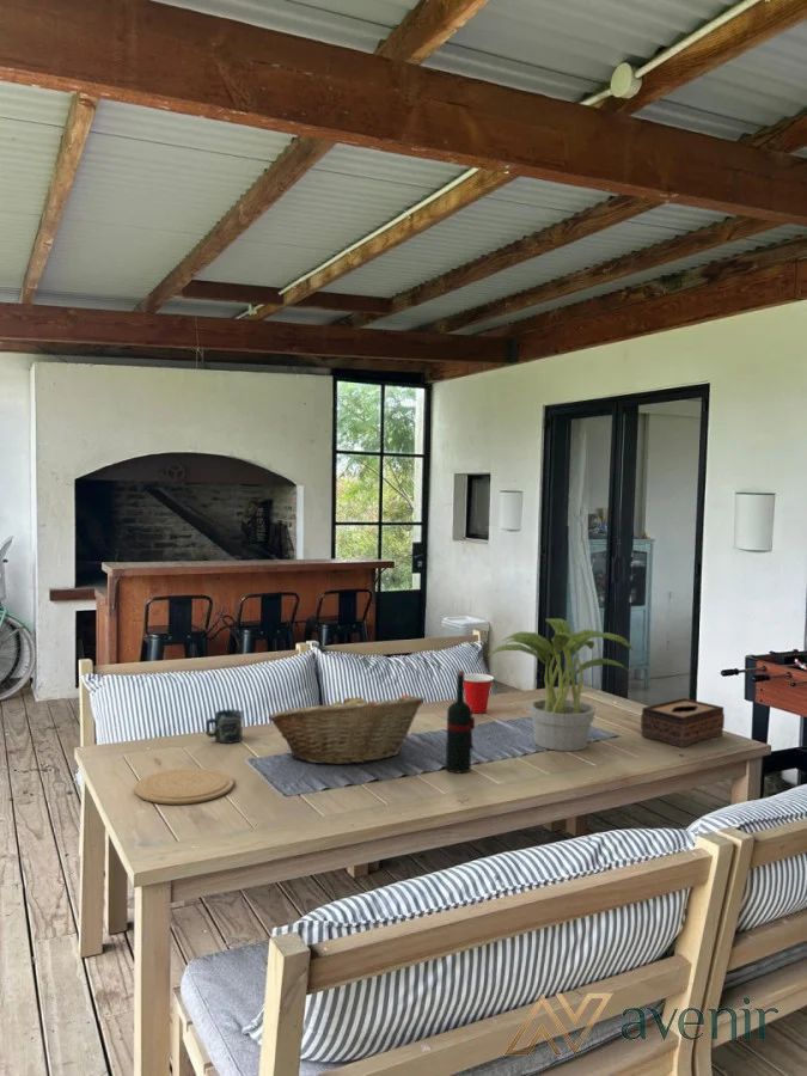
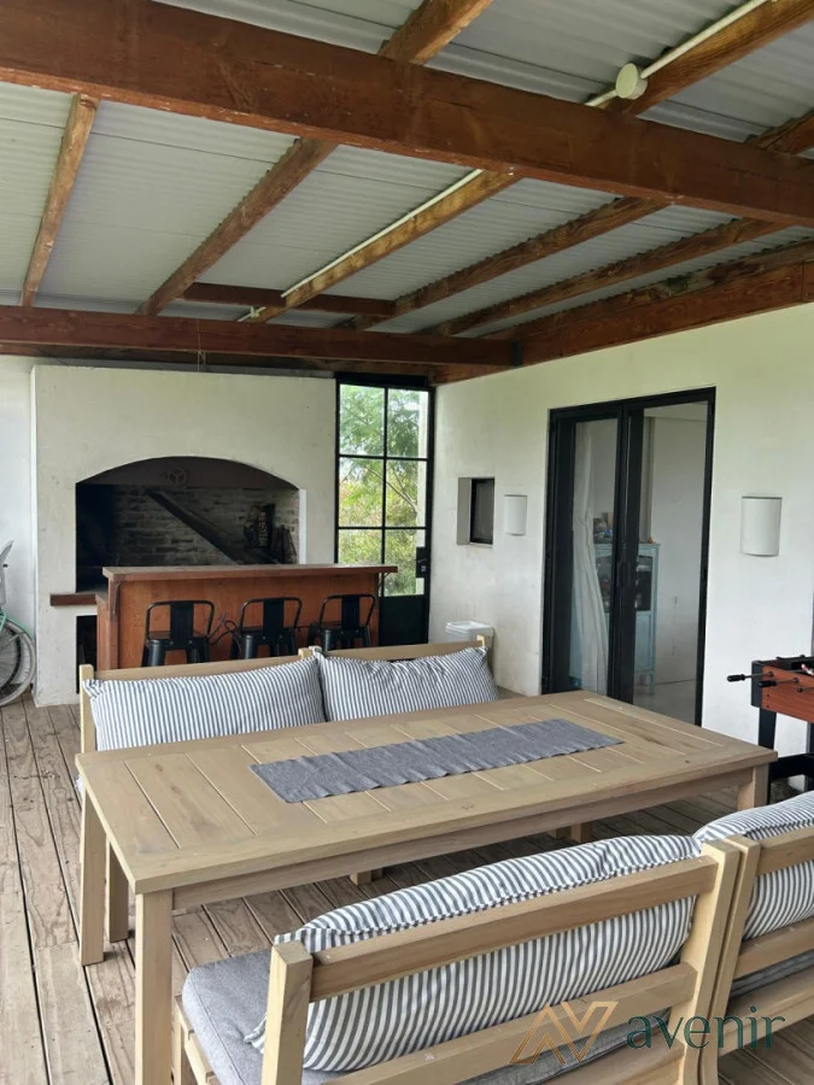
- tissue box [640,697,726,748]
- potted plant [487,618,635,752]
- plate [134,766,234,806]
- cup [204,708,244,745]
- cup [464,672,495,714]
- fruit basket [267,691,426,765]
- wine bottle [445,670,476,774]
